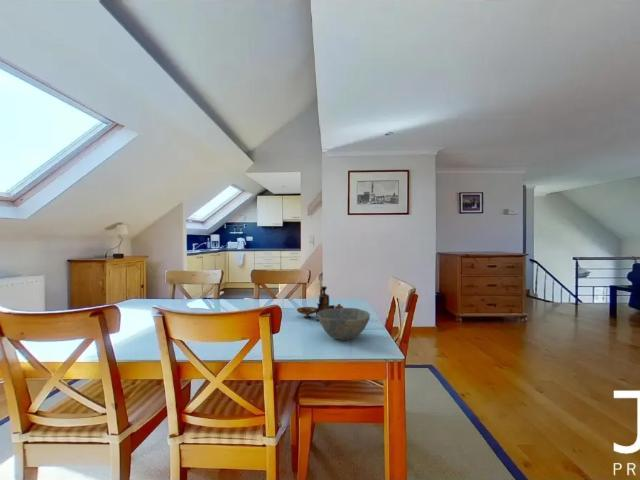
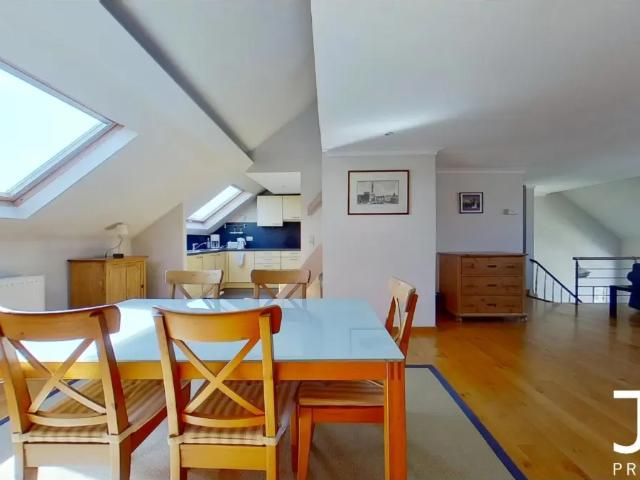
- vase [296,286,344,322]
- bowl [316,307,371,341]
